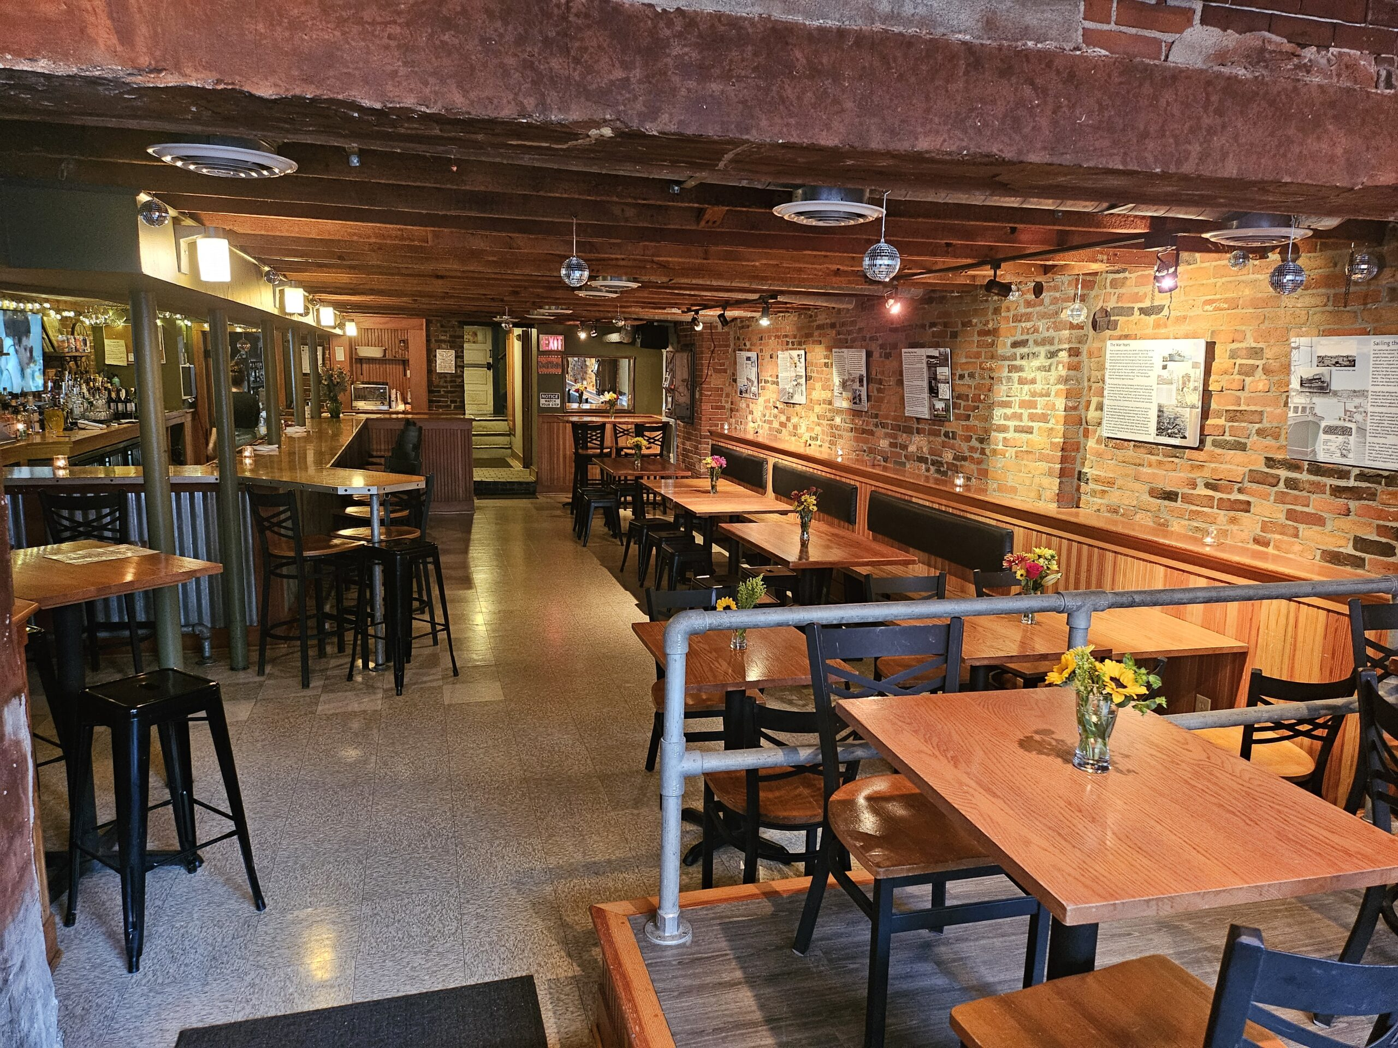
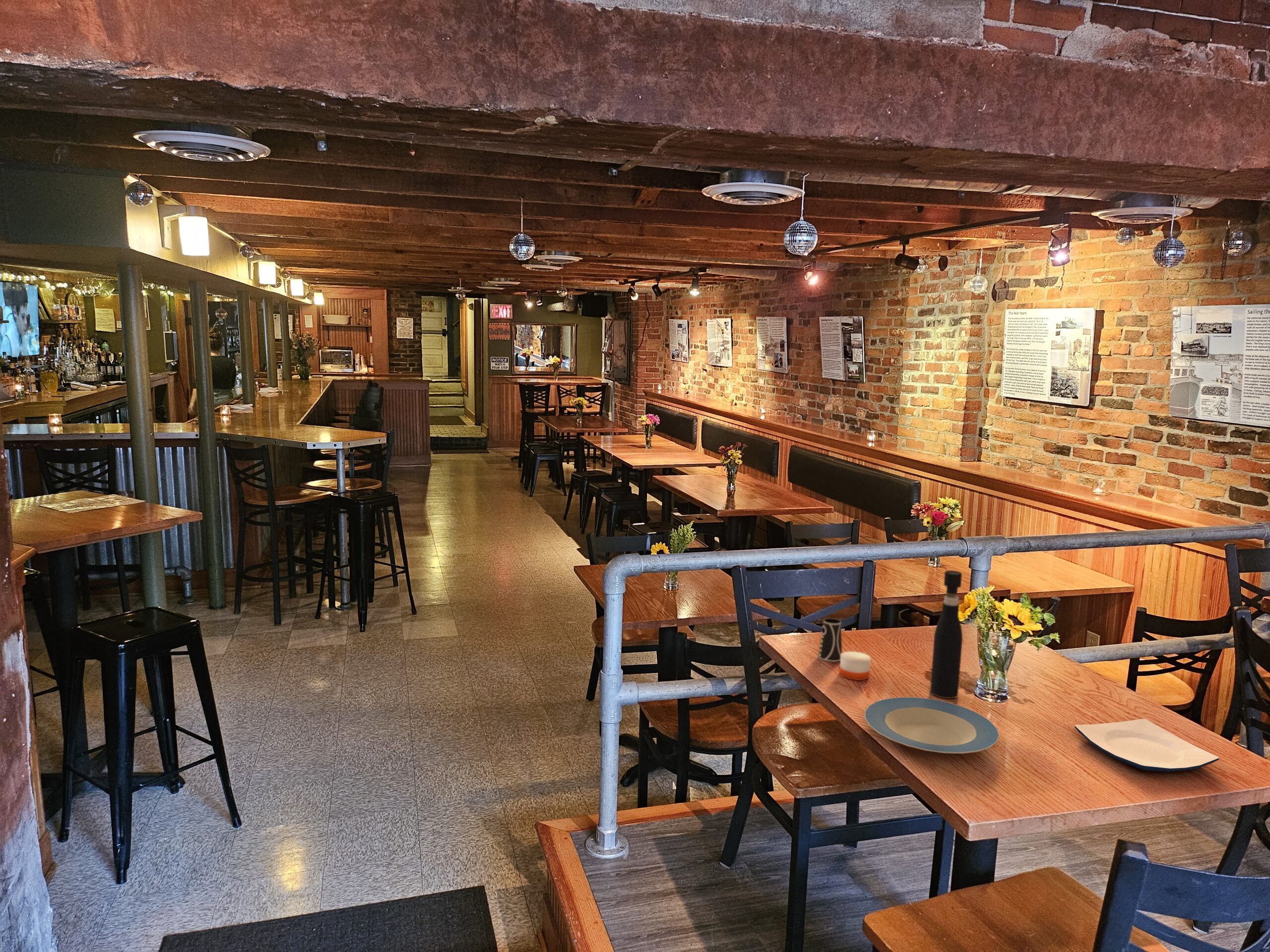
+ plate [1075,718,1219,772]
+ pepper grinder [930,570,963,699]
+ candle [839,641,871,681]
+ cup [818,618,842,662]
+ plate [864,697,1000,754]
